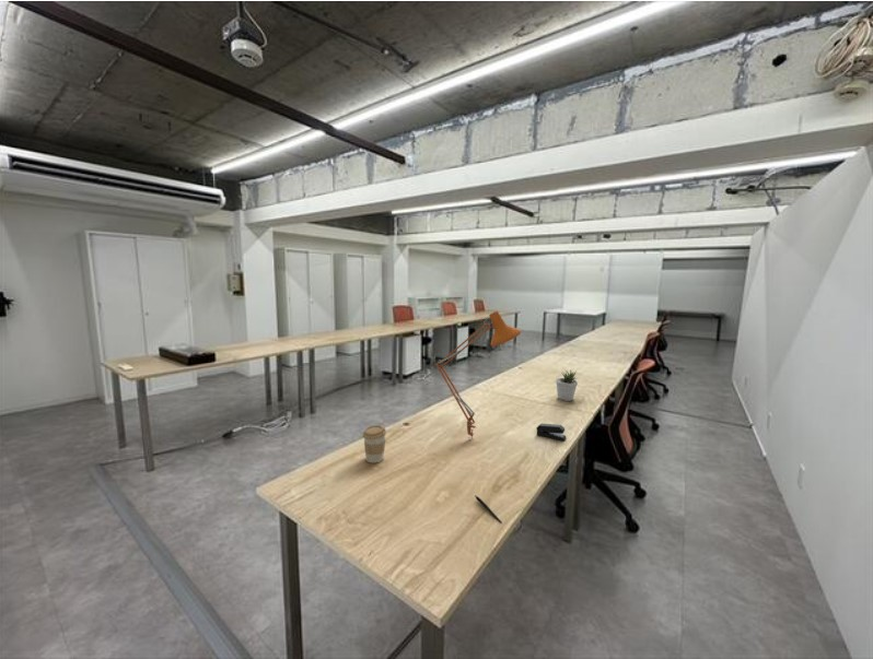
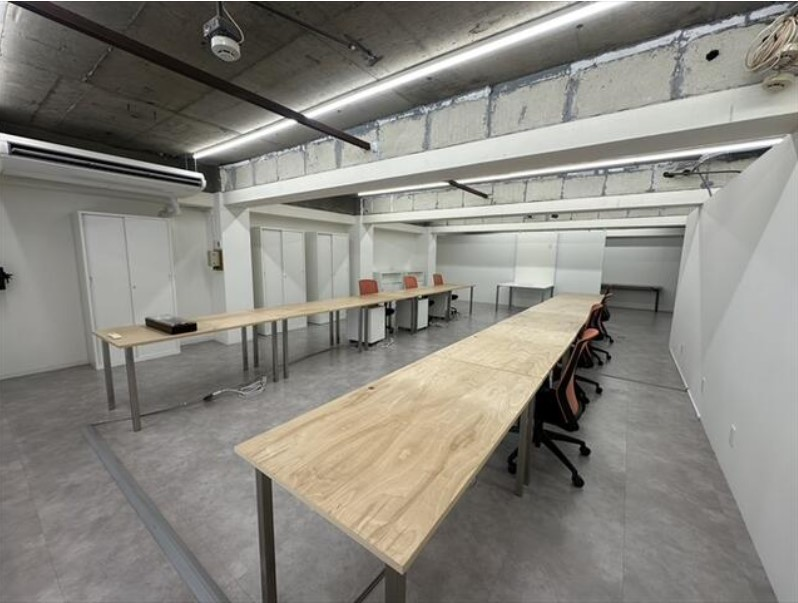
- potted plant [555,368,579,402]
- pen [474,494,503,525]
- stapler [535,423,567,443]
- desk lamp [434,310,523,440]
- coffee cup [362,424,387,464]
